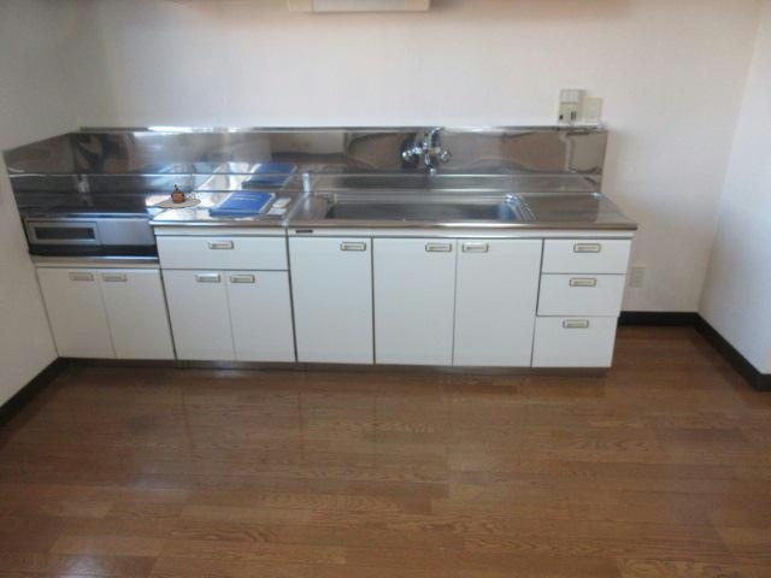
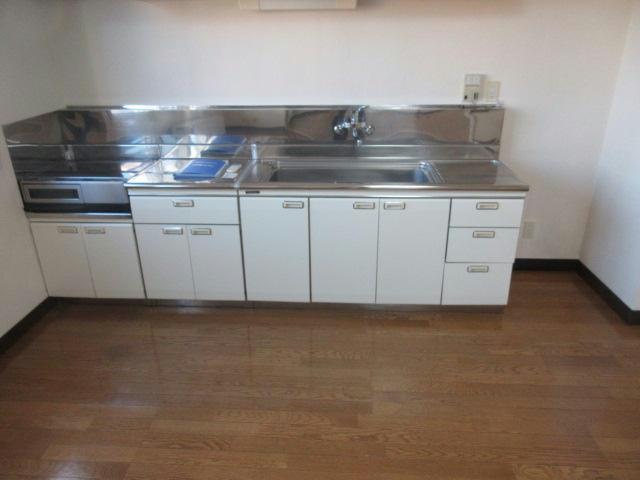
- teapot [157,183,202,210]
